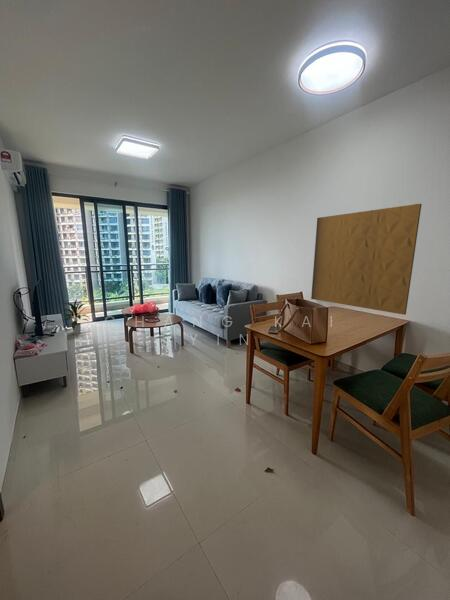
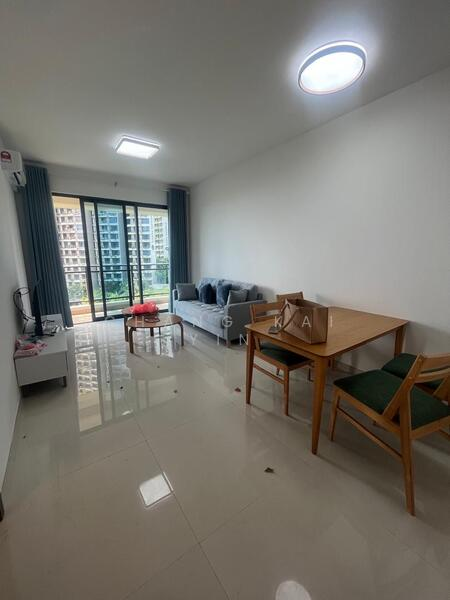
- wall panel [310,203,423,316]
- indoor plant [58,298,91,335]
